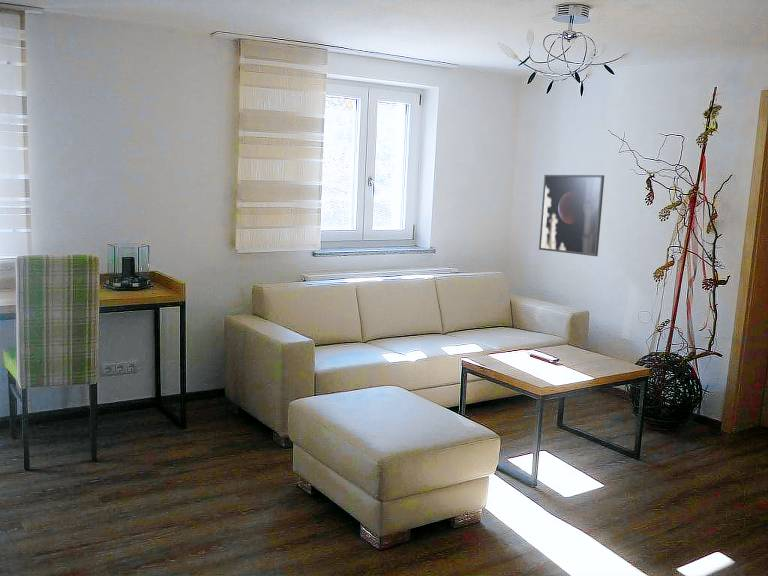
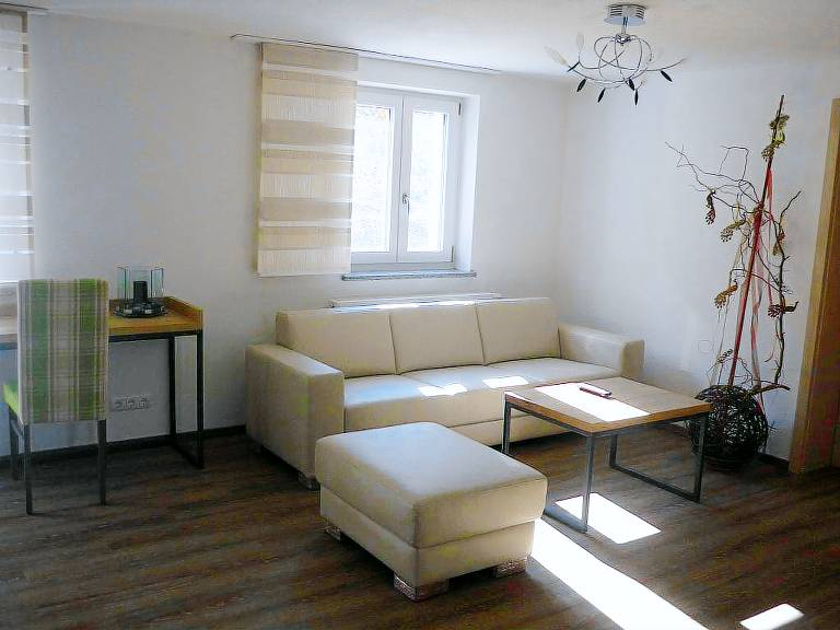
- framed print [538,174,605,257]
